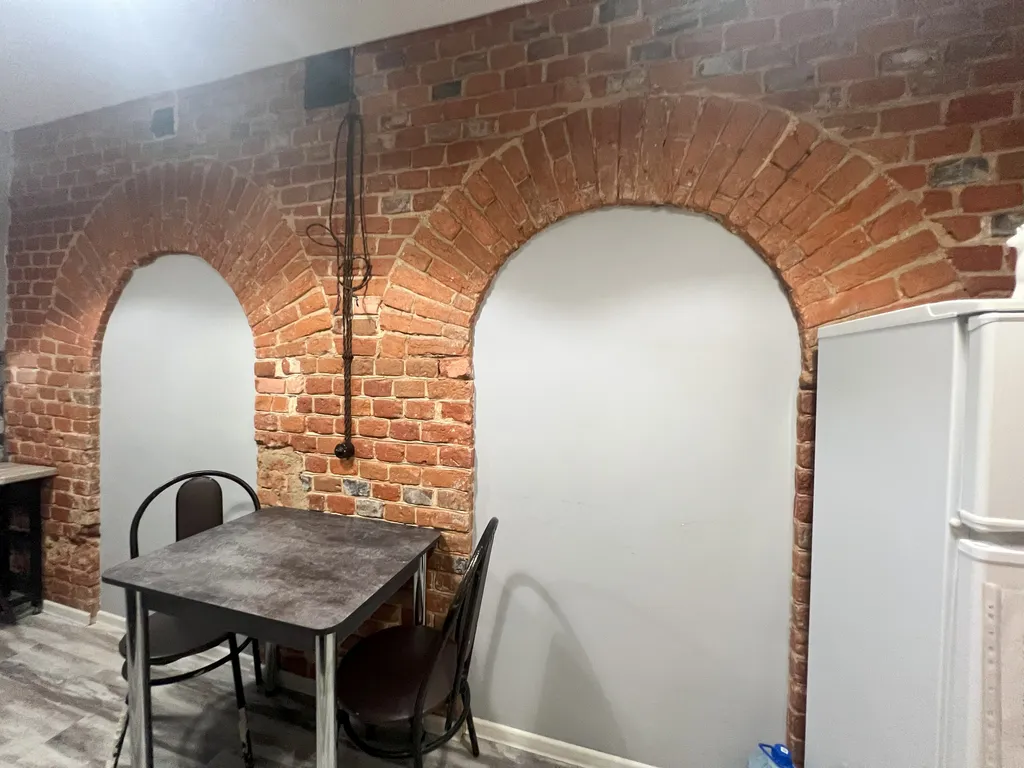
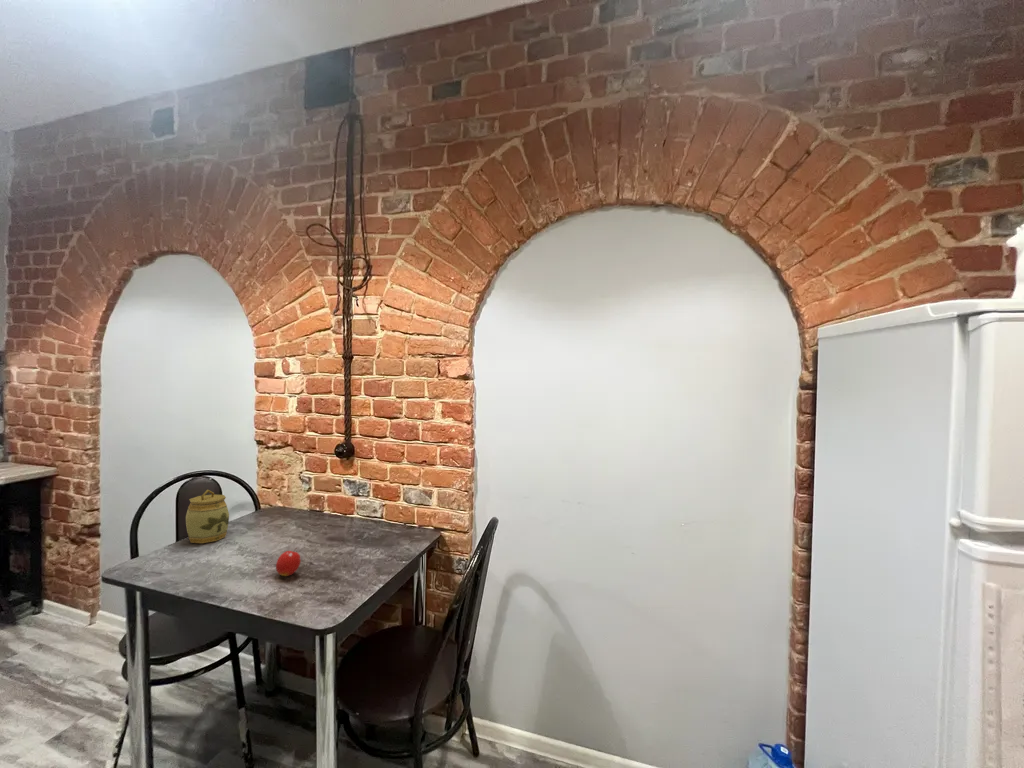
+ fruit [275,546,302,577]
+ jar [185,489,230,544]
